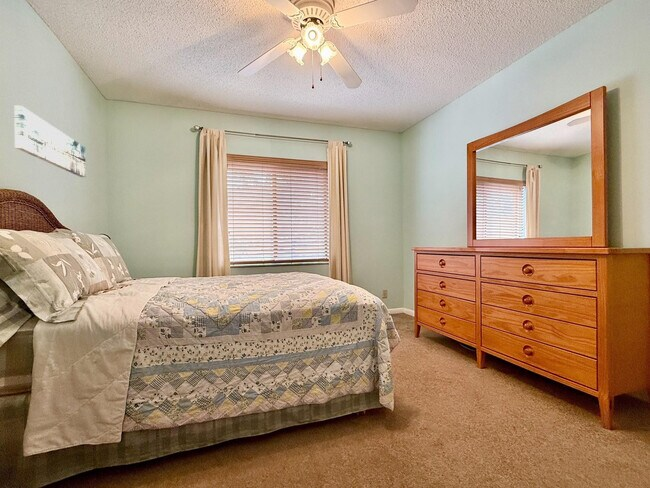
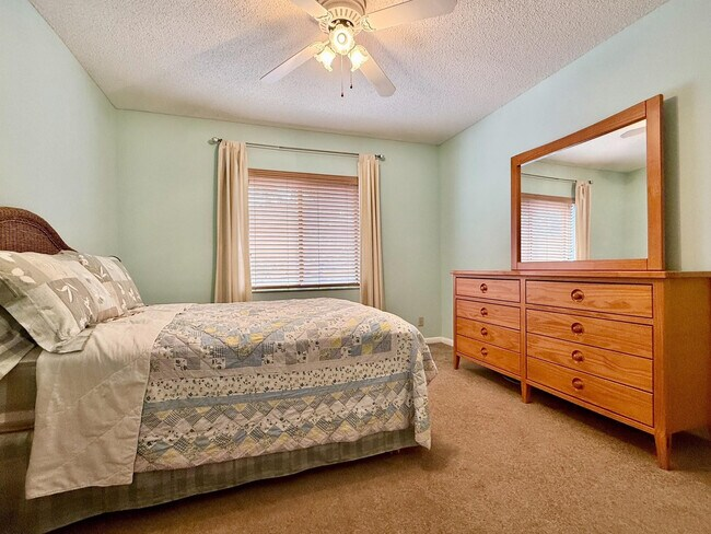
- wall art [14,104,86,178]
